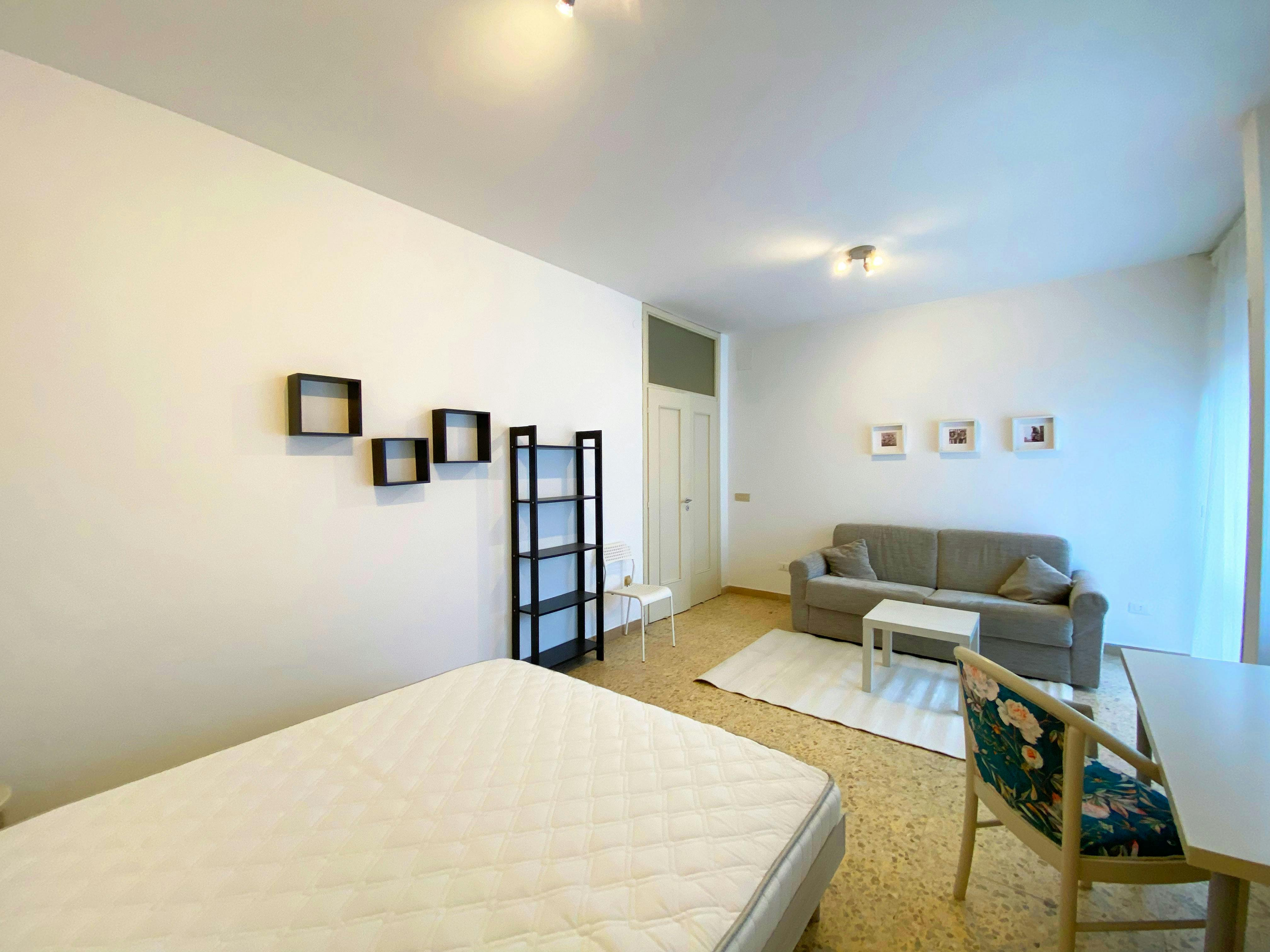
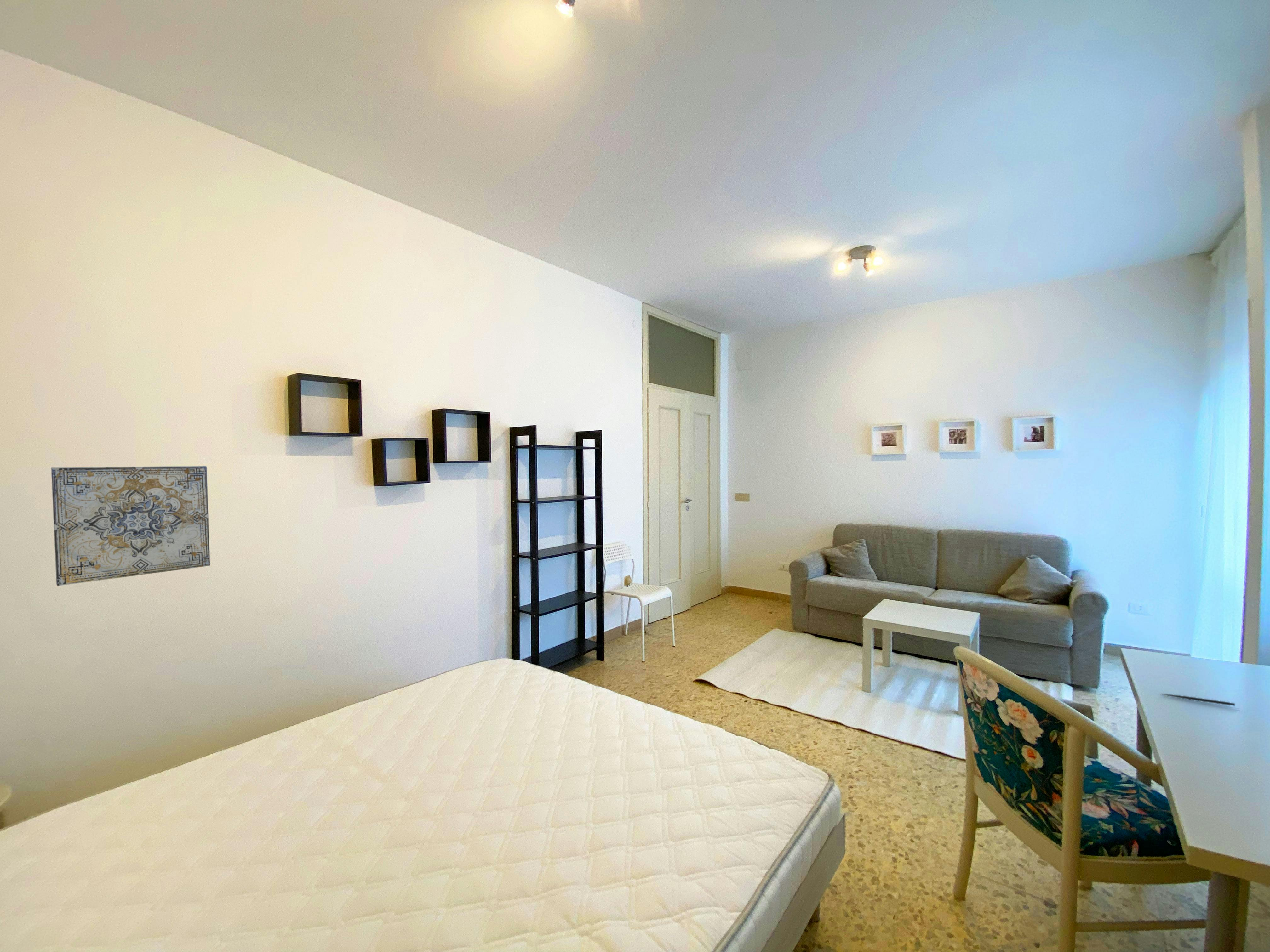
+ pen [1160,693,1235,706]
+ wall art [51,466,210,586]
